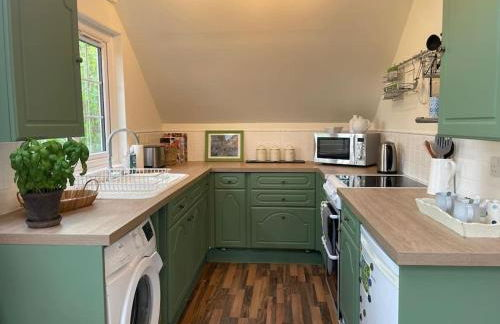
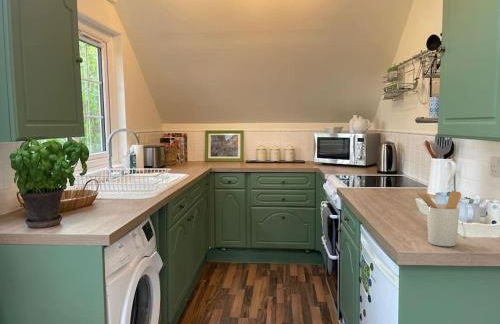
+ utensil holder [414,190,462,247]
